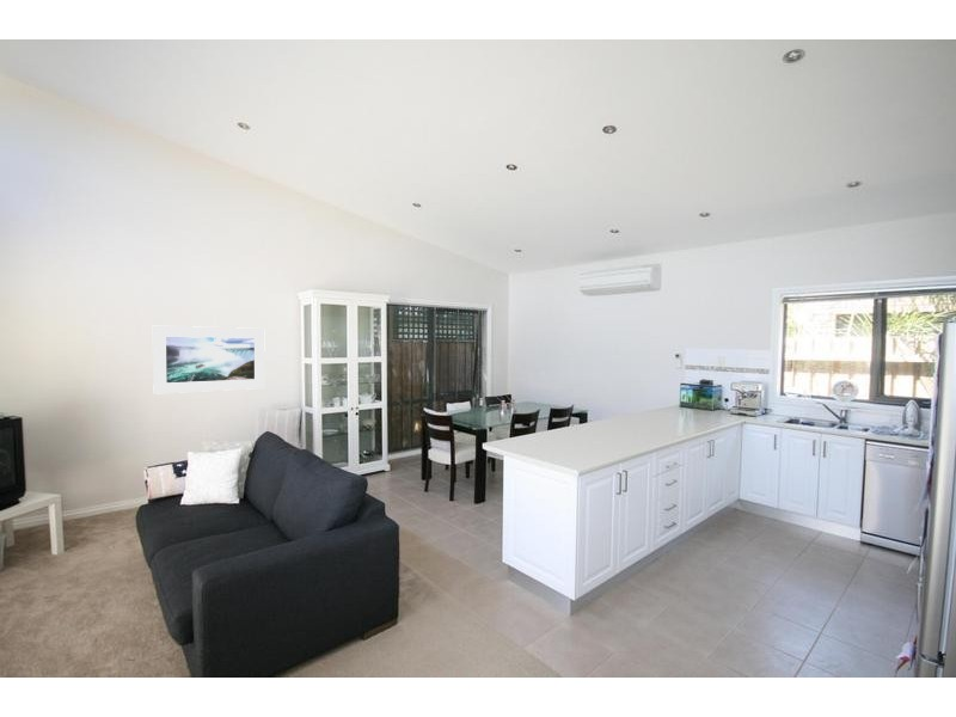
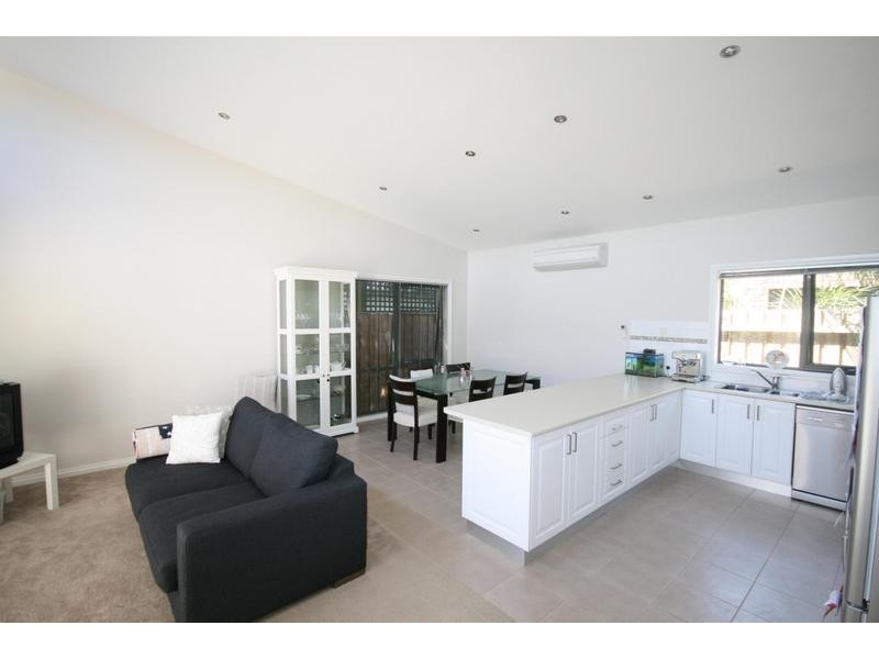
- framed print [152,325,266,396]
